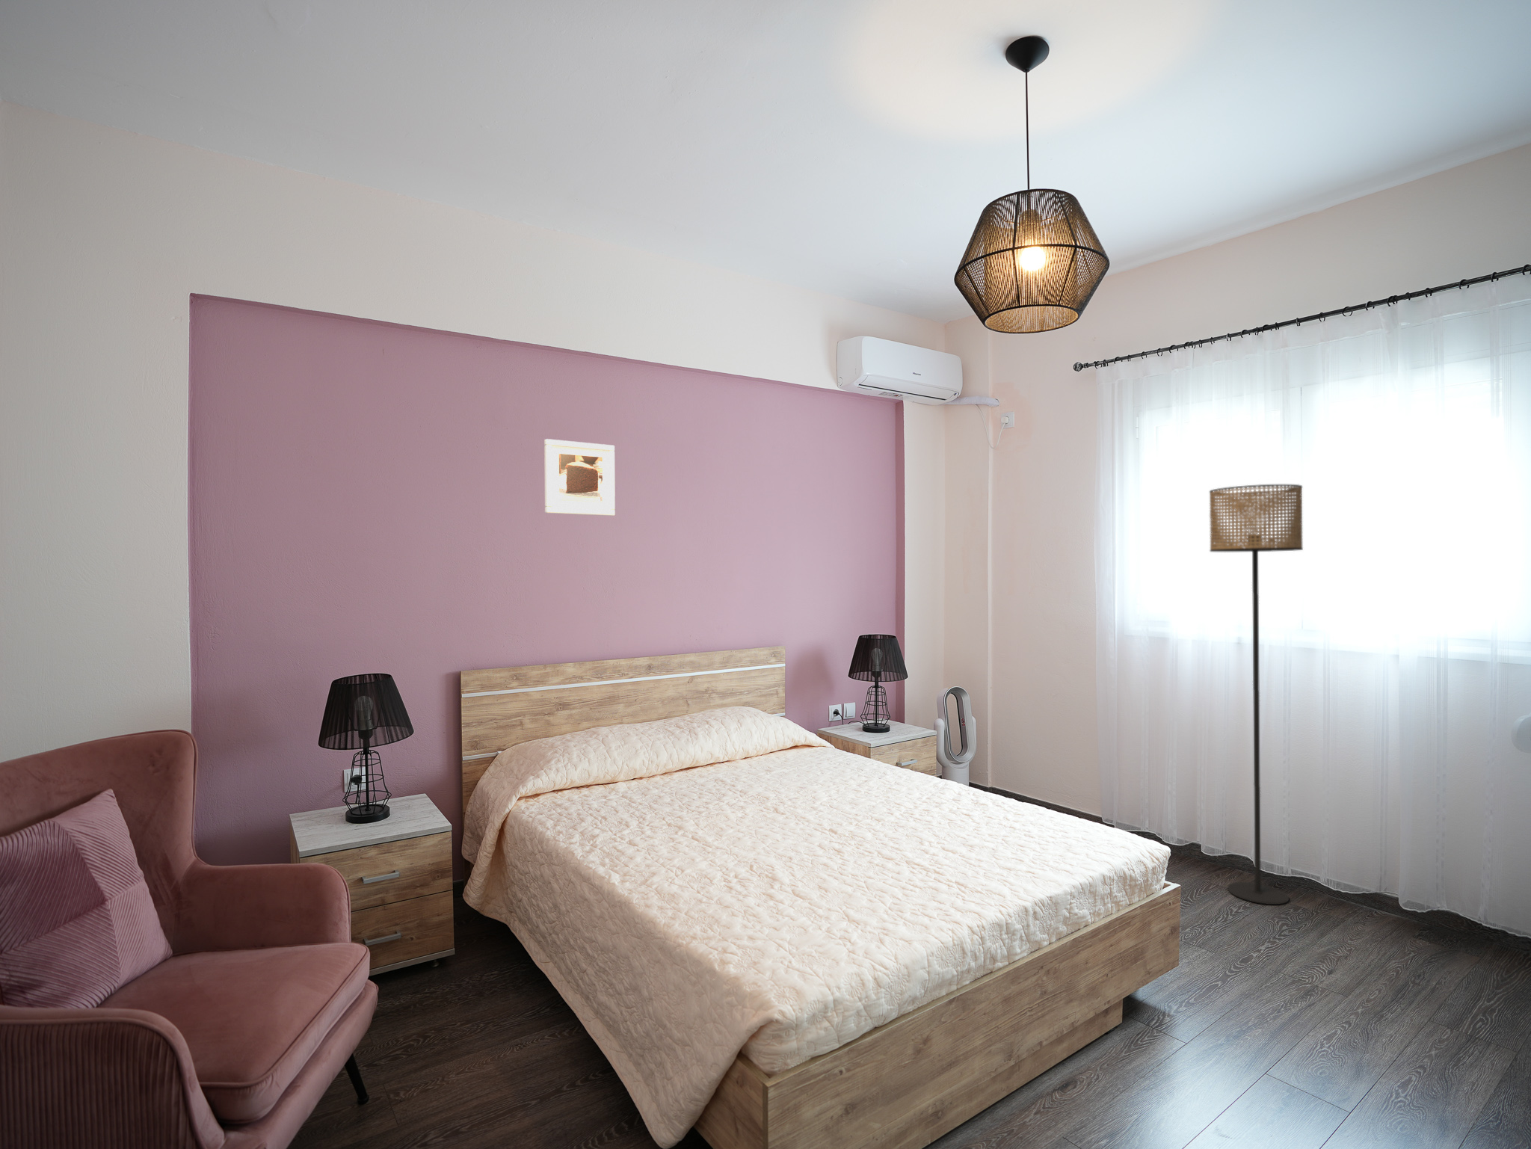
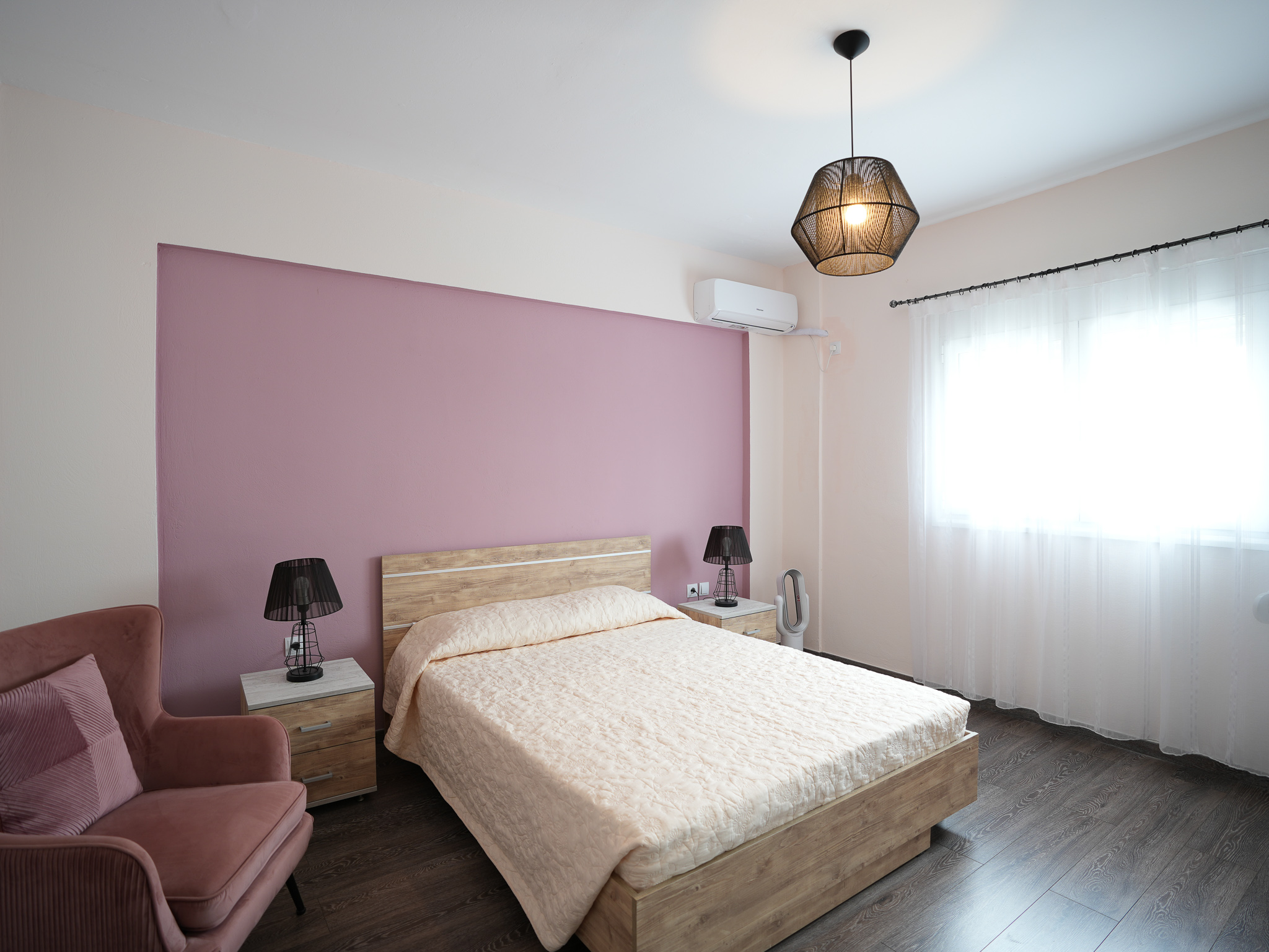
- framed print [543,438,617,517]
- floor lamp [1209,484,1304,905]
